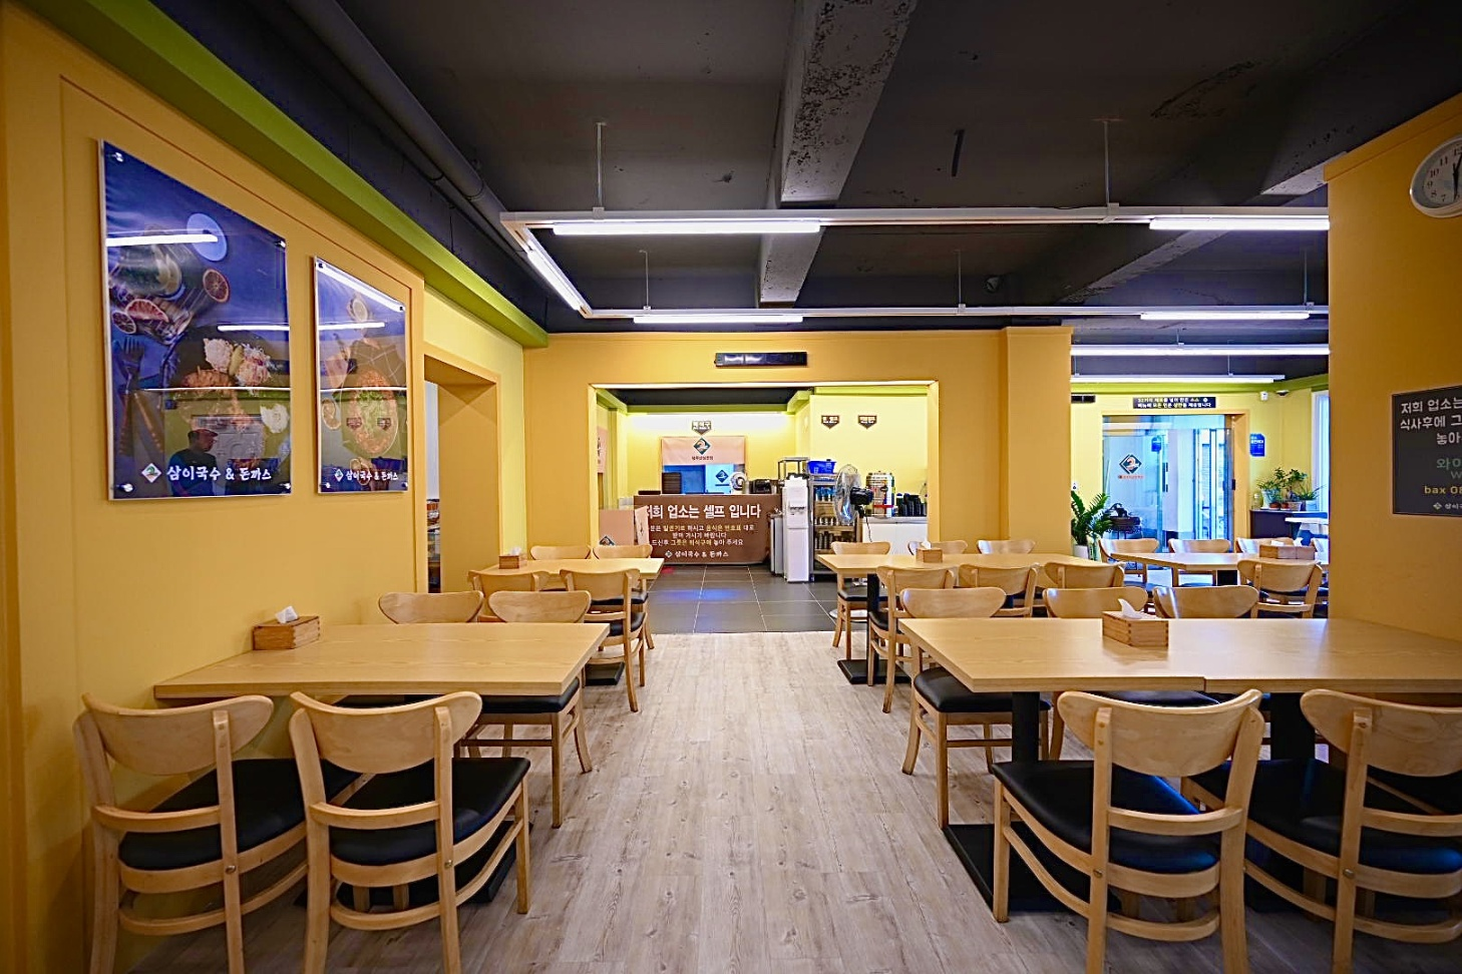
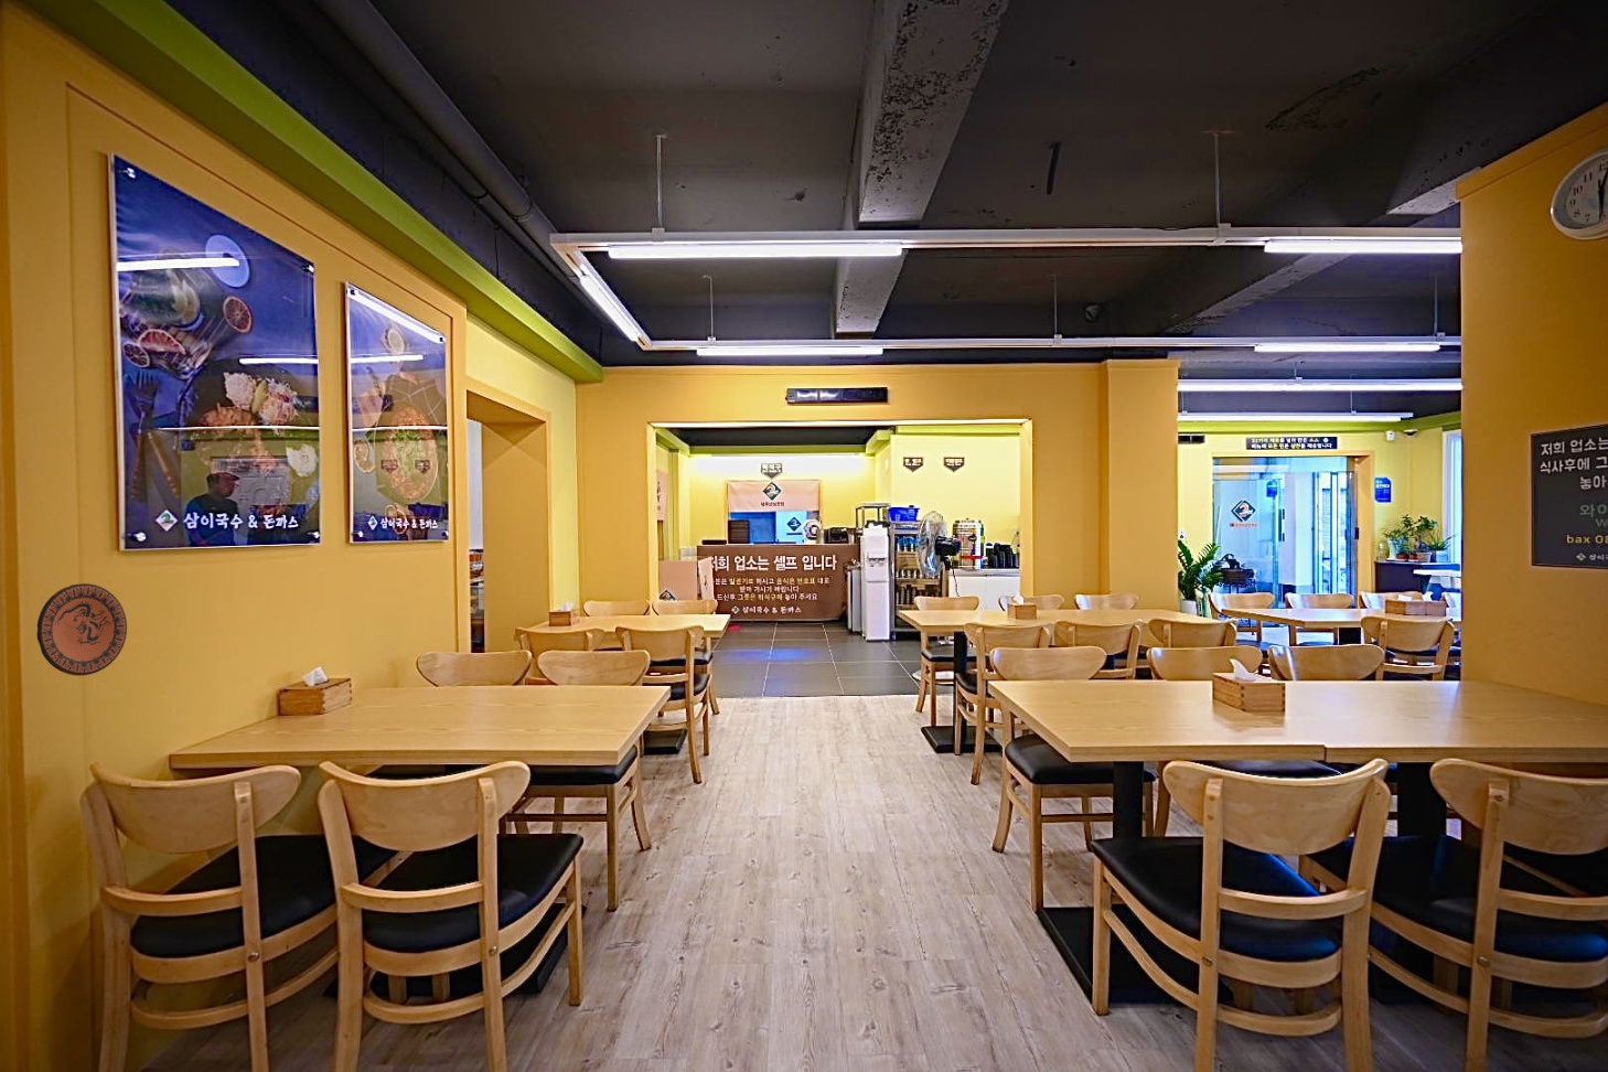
+ decorative plate [35,583,128,677]
